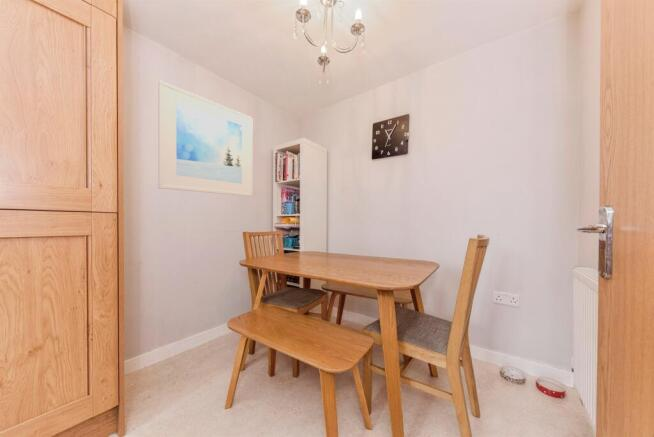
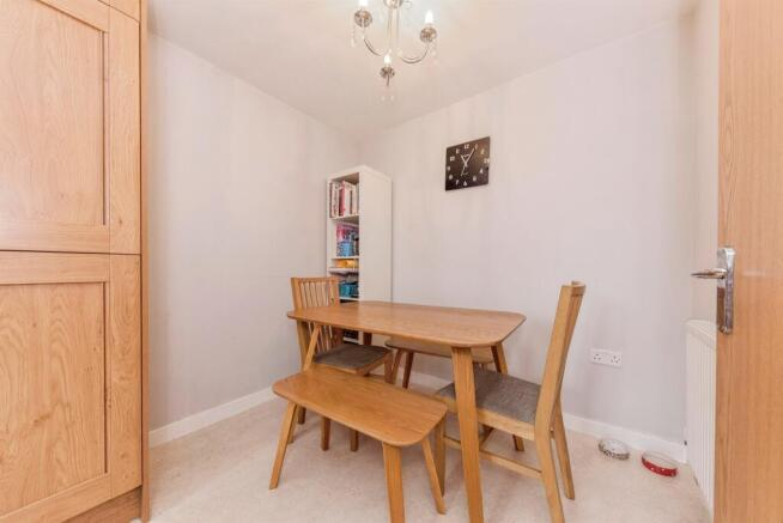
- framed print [157,80,253,197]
